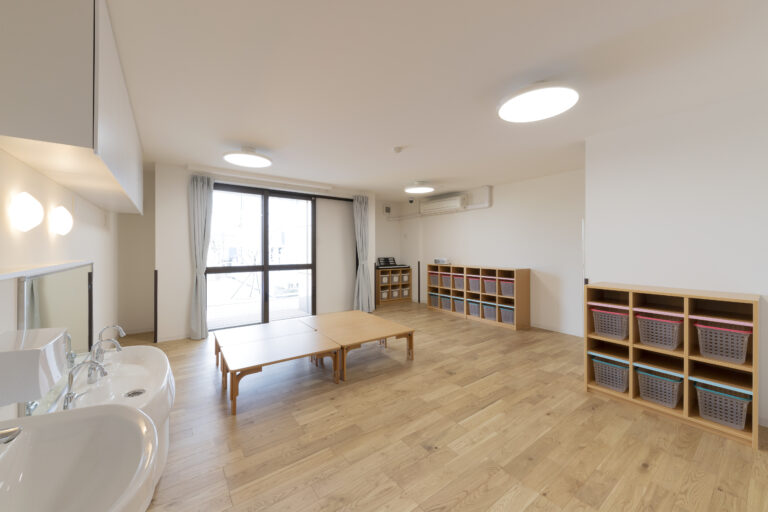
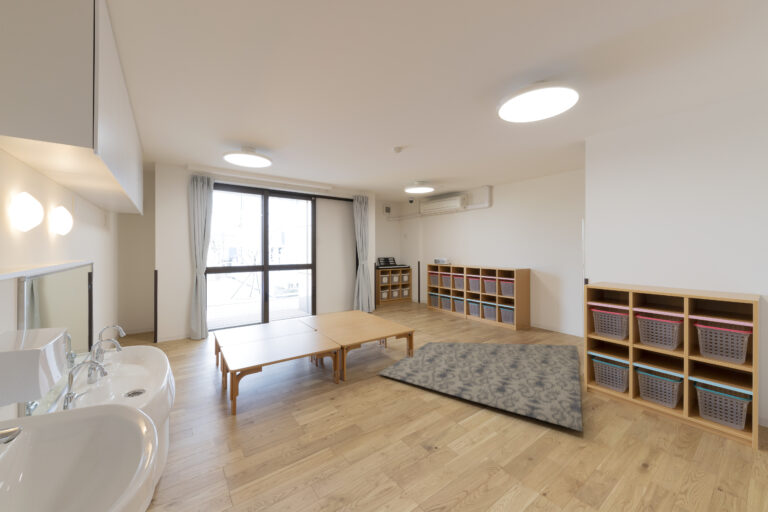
+ rug [376,341,584,433]
